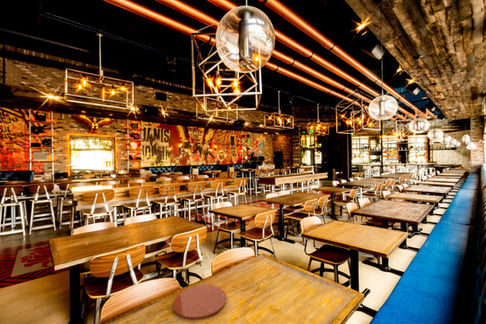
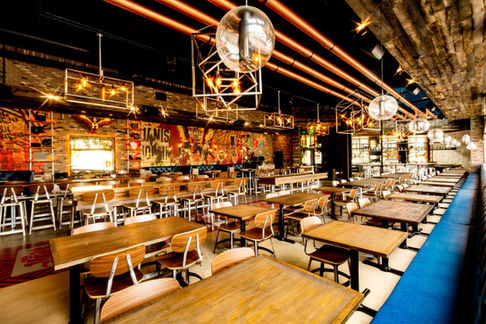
- plate [172,284,227,321]
